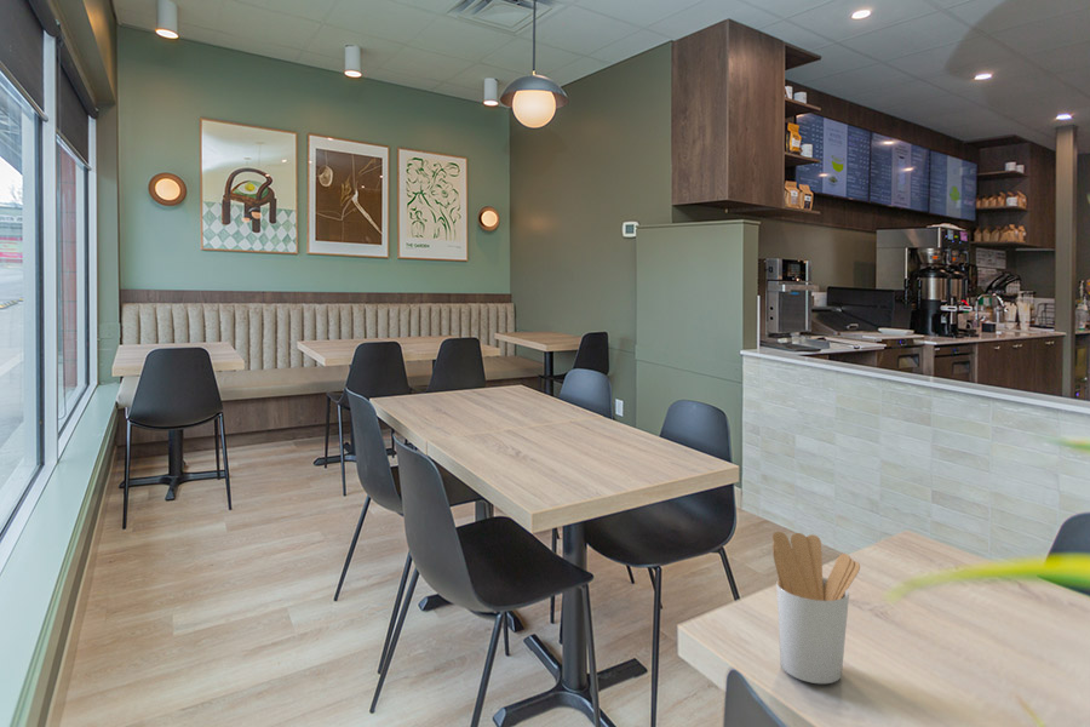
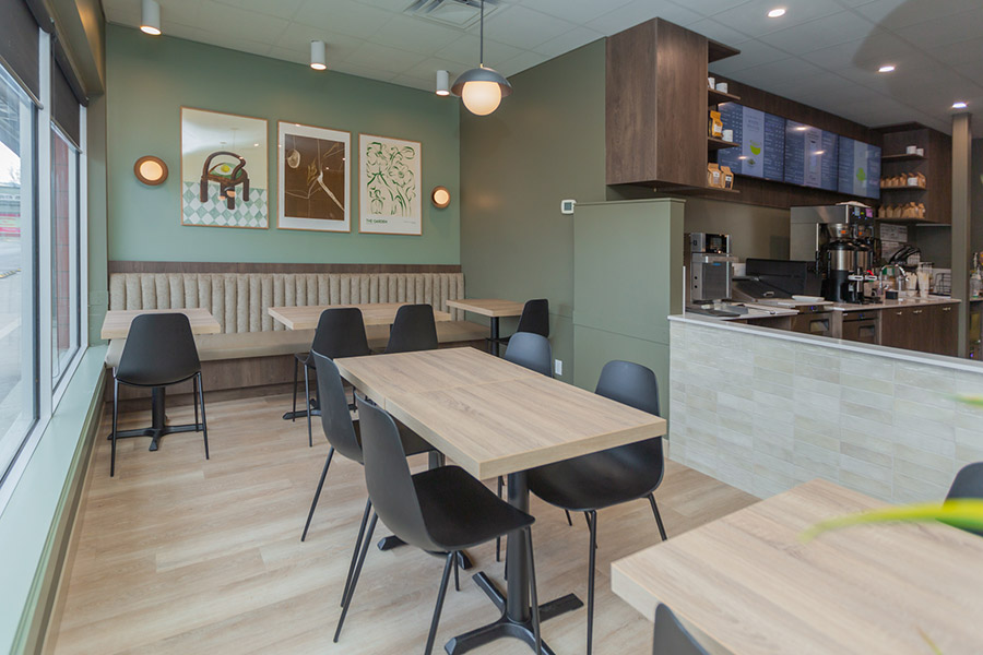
- utensil holder [771,531,861,685]
